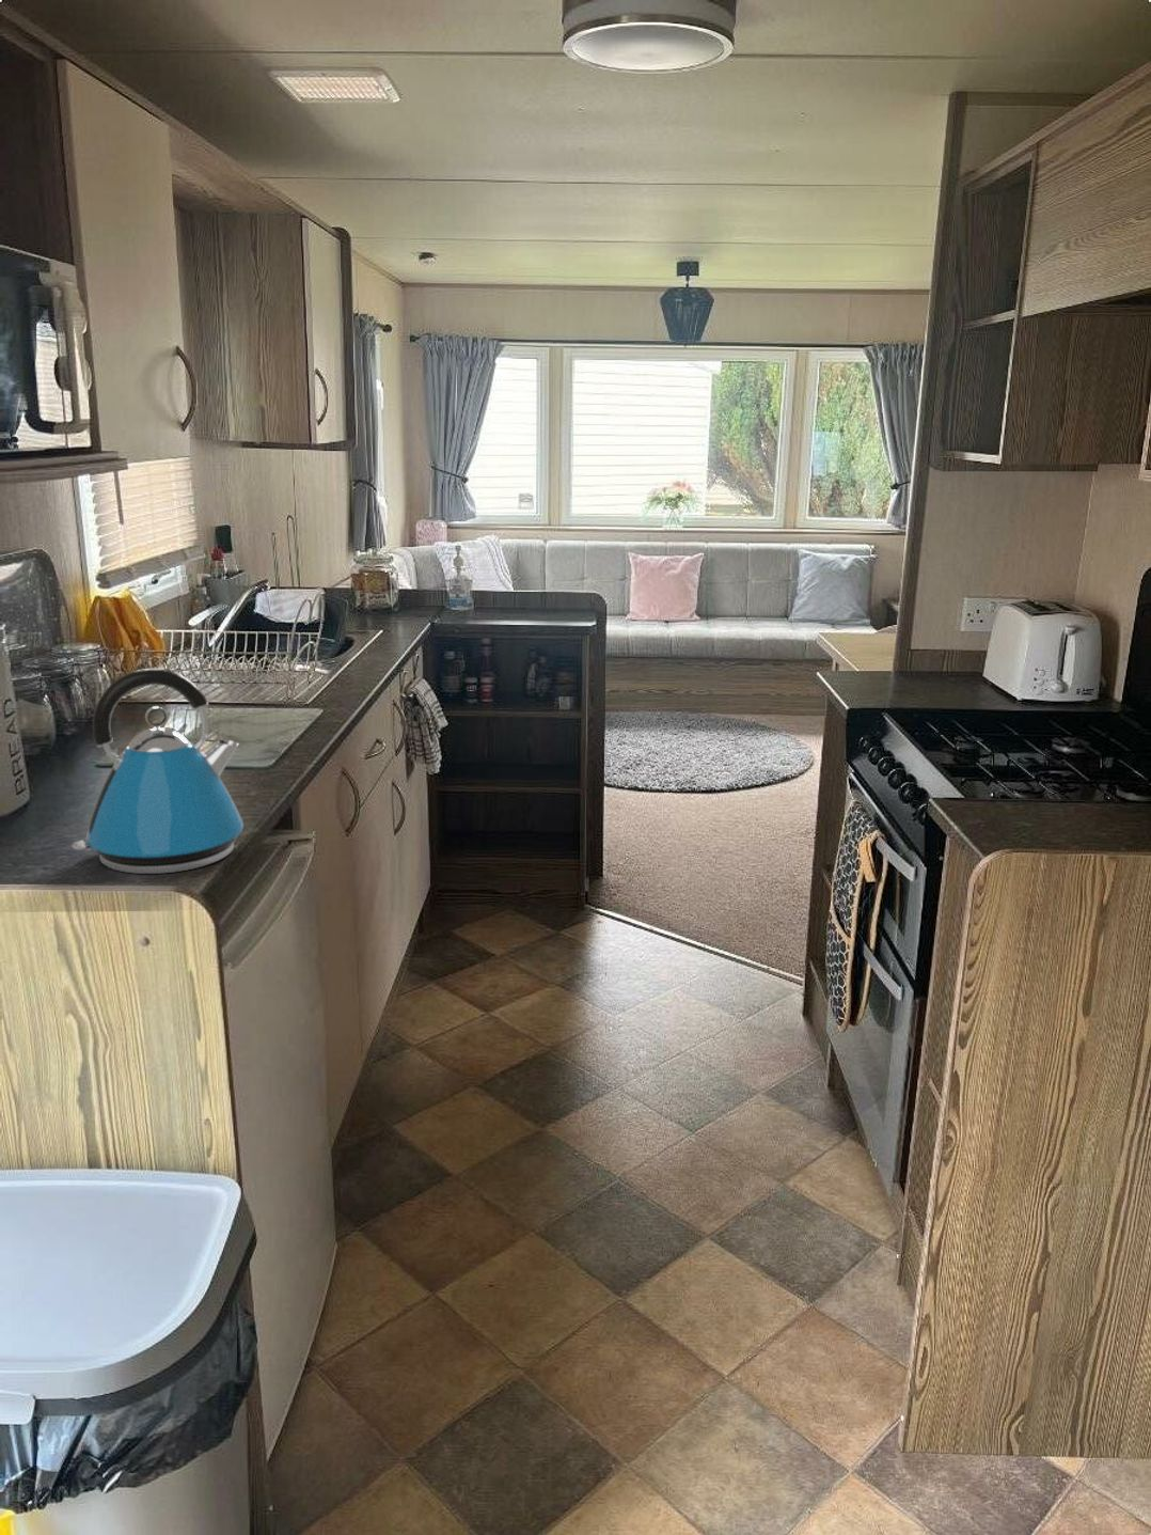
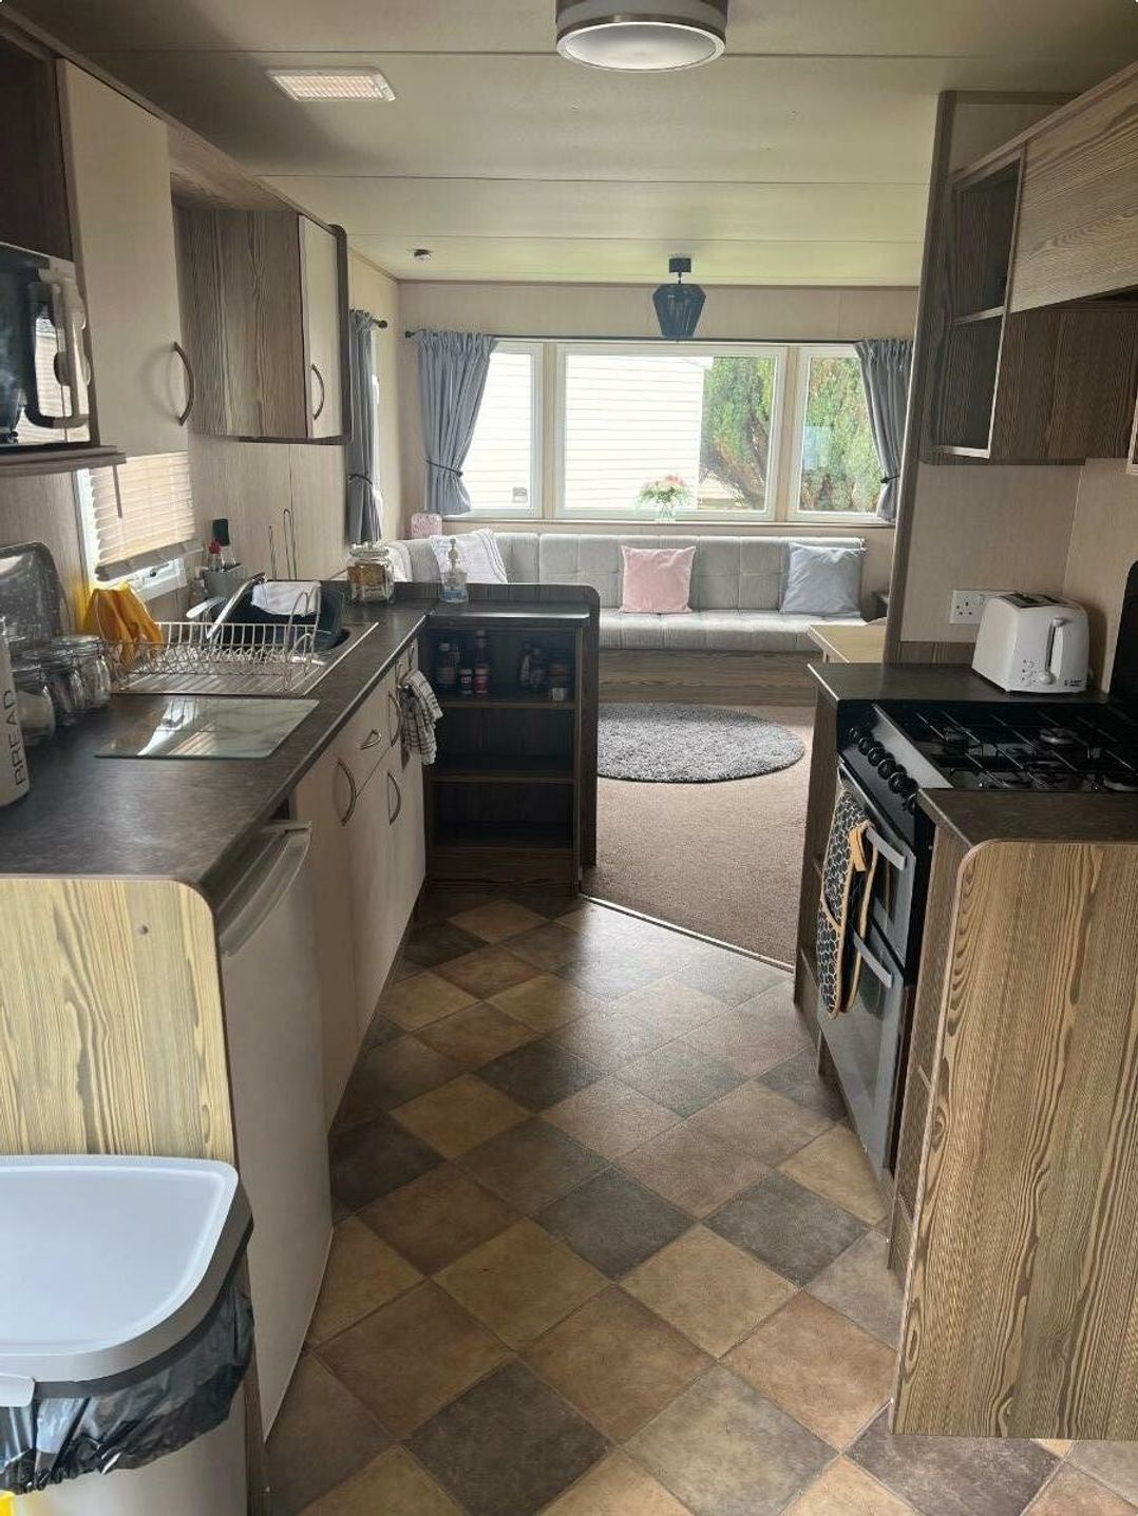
- kettle [71,668,244,875]
